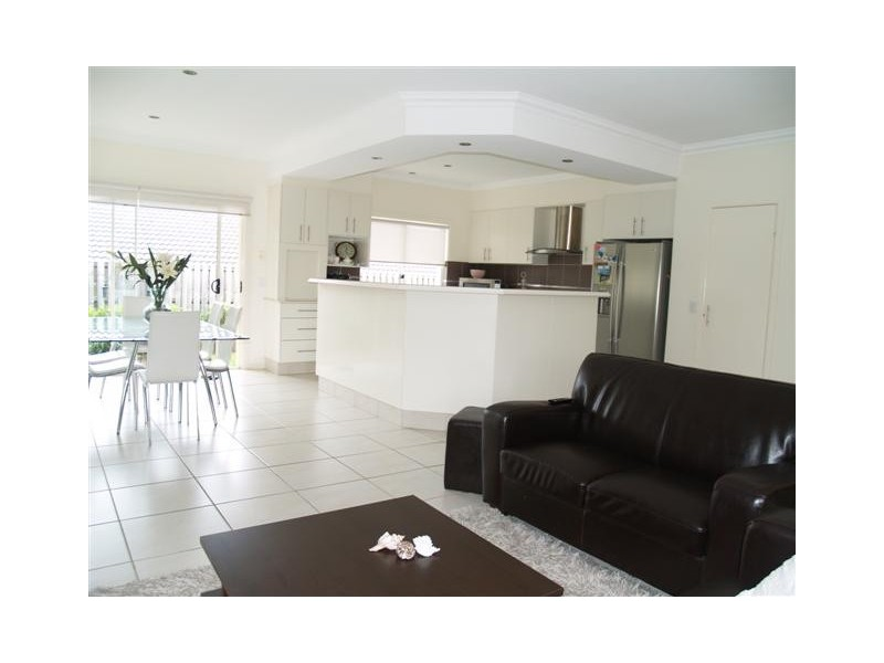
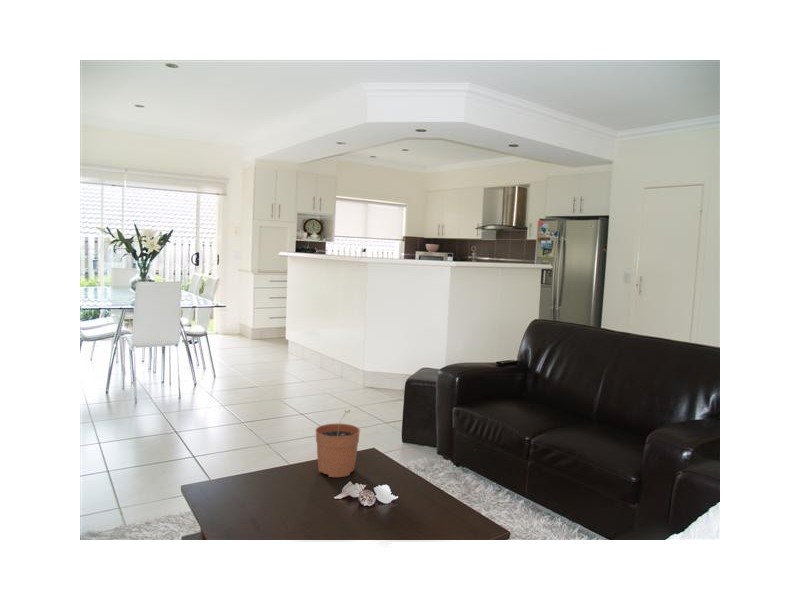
+ plant pot [314,409,361,478]
